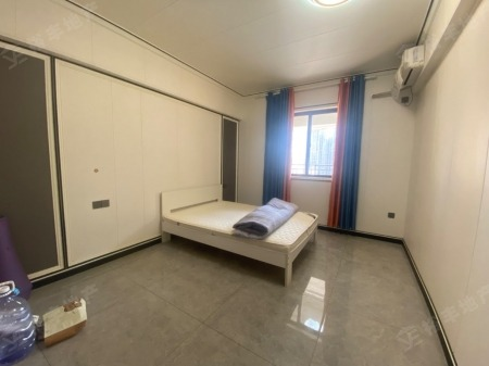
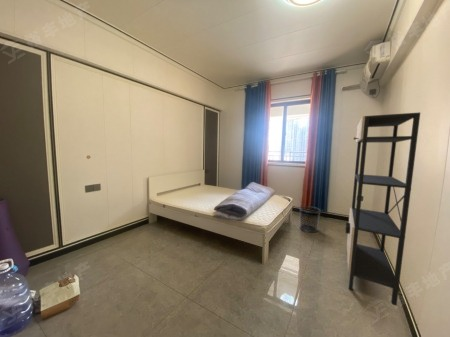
+ shelving unit [344,111,421,307]
+ waste bin [298,205,322,233]
